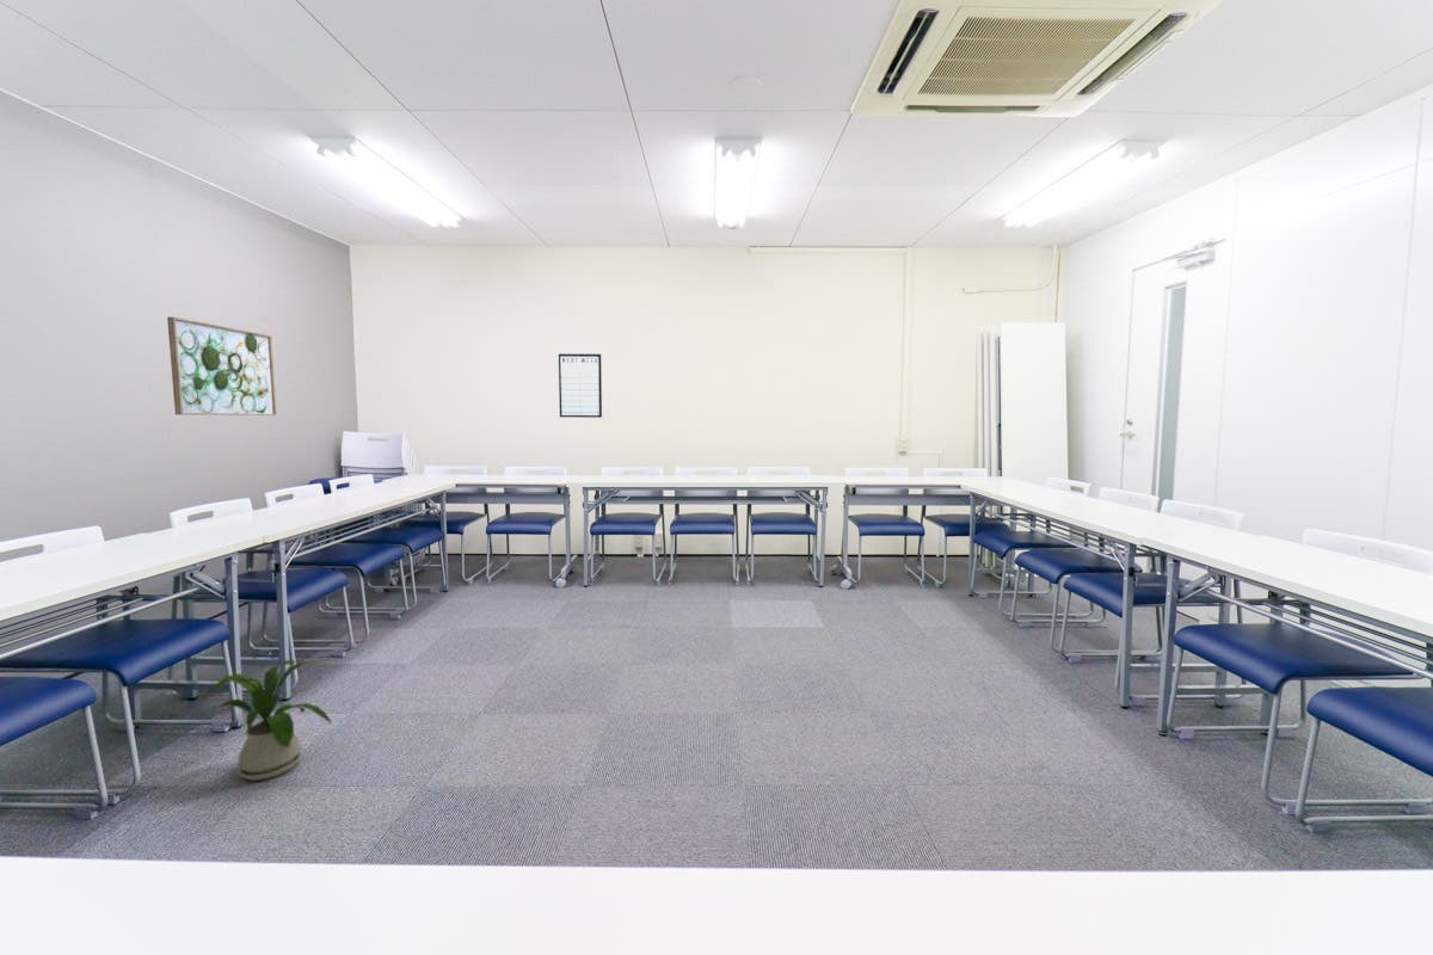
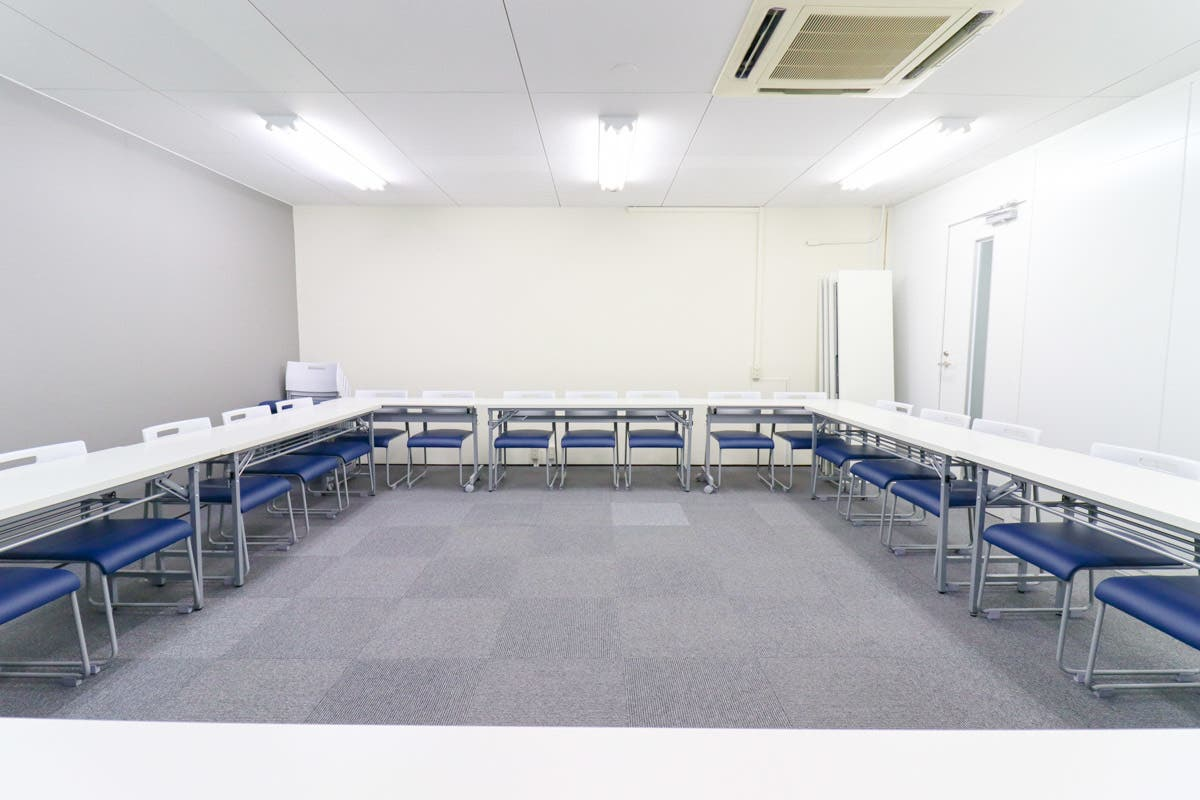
- house plant [201,659,333,782]
- writing board [558,352,603,419]
- wall art [166,316,278,417]
